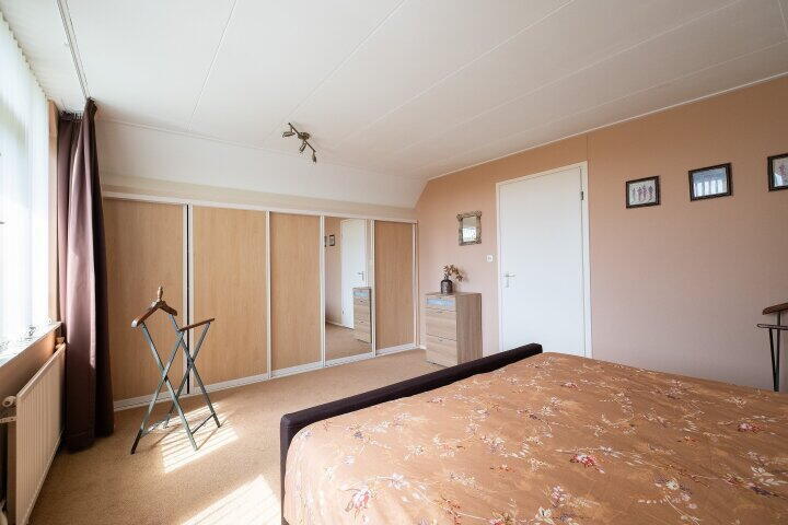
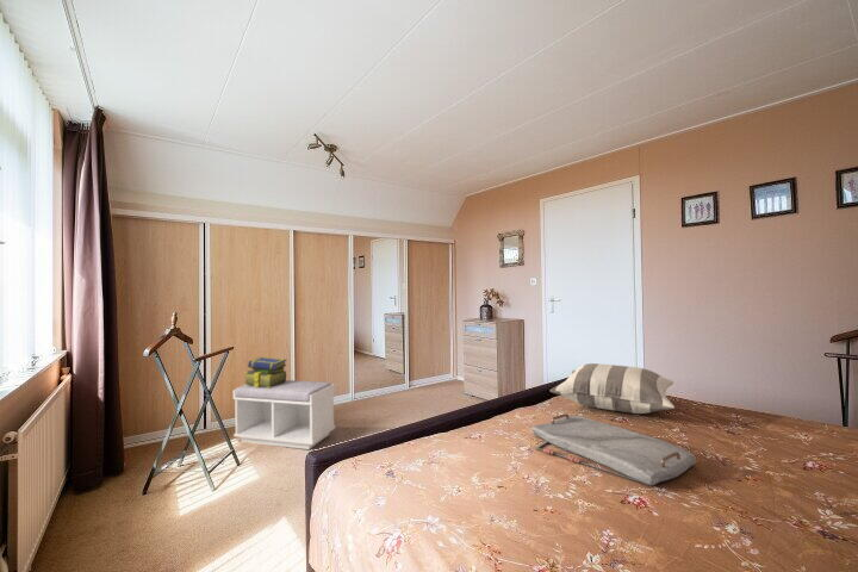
+ pillow [549,362,676,415]
+ serving tray [530,412,697,486]
+ bench [232,379,336,450]
+ stack of books [243,355,288,388]
